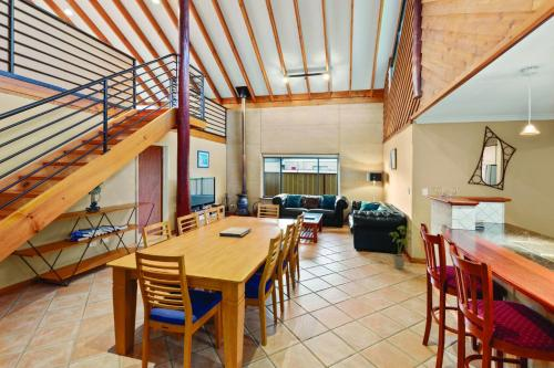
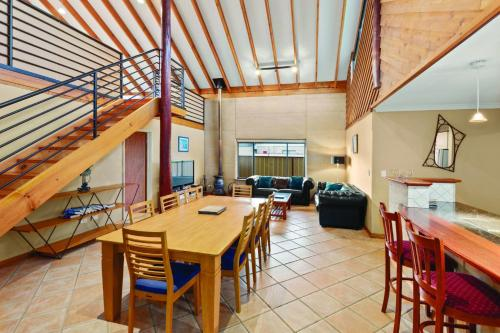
- house plant [388,224,413,270]
